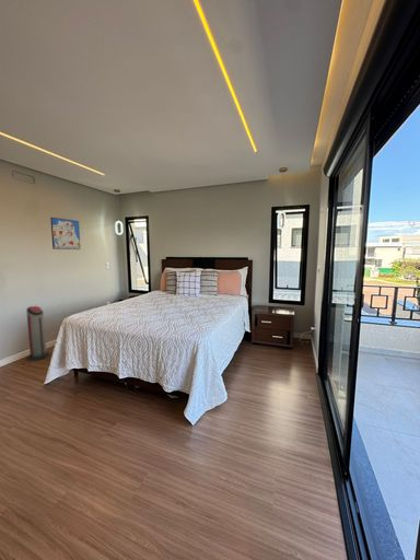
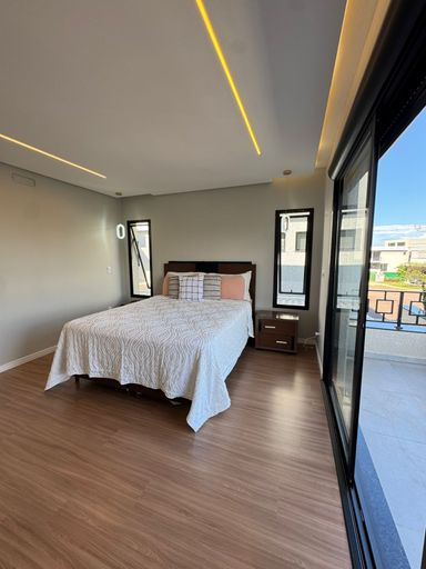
- wall art [49,217,81,250]
- air purifier [25,305,50,362]
